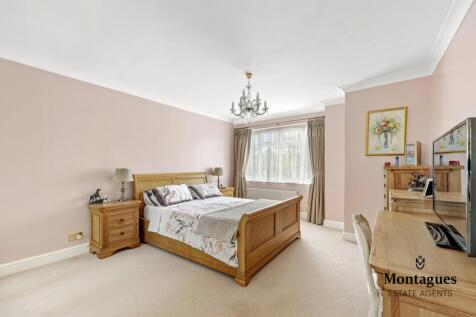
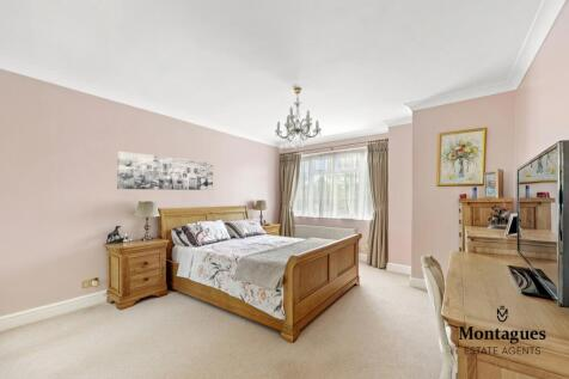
+ wall art [116,151,214,191]
